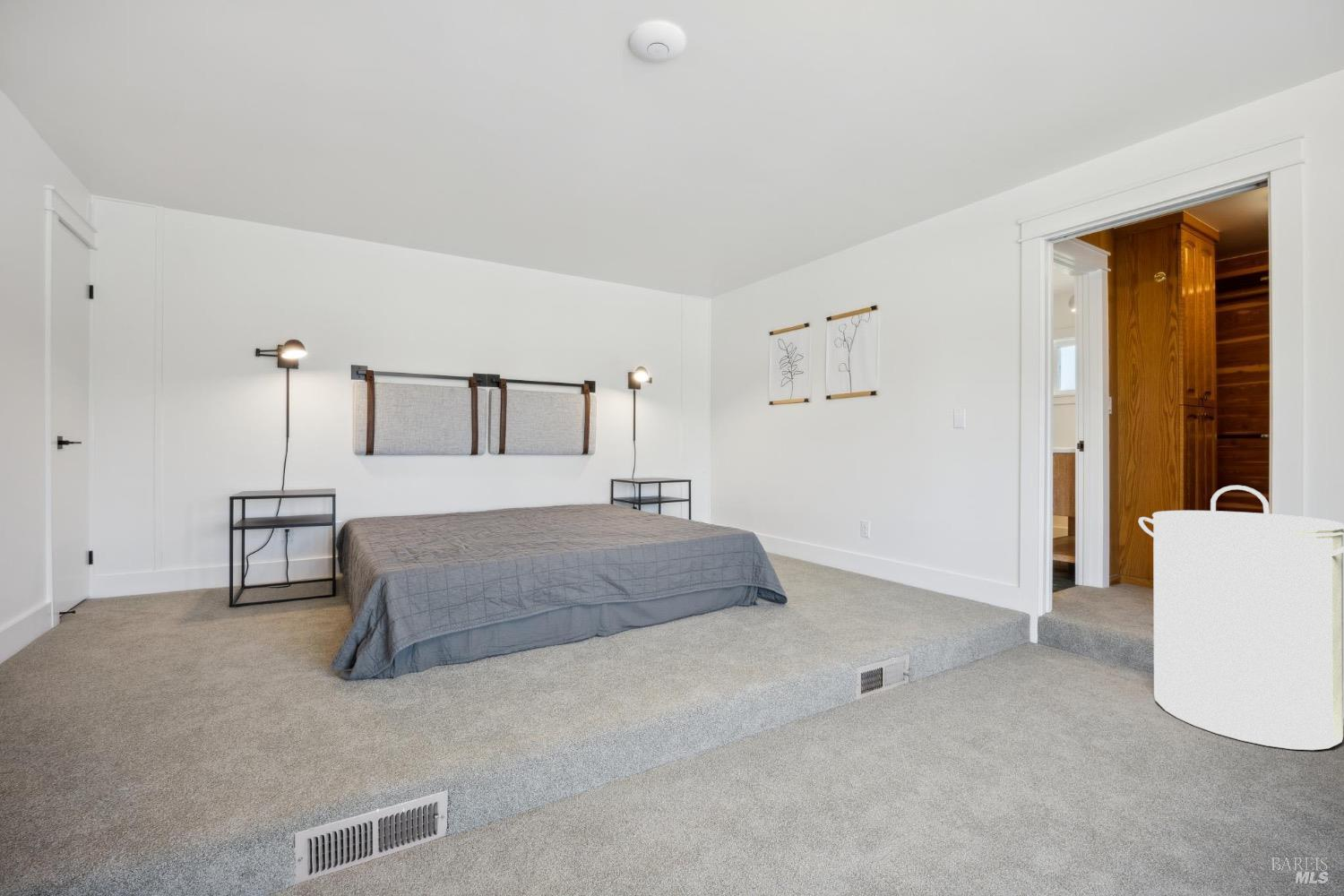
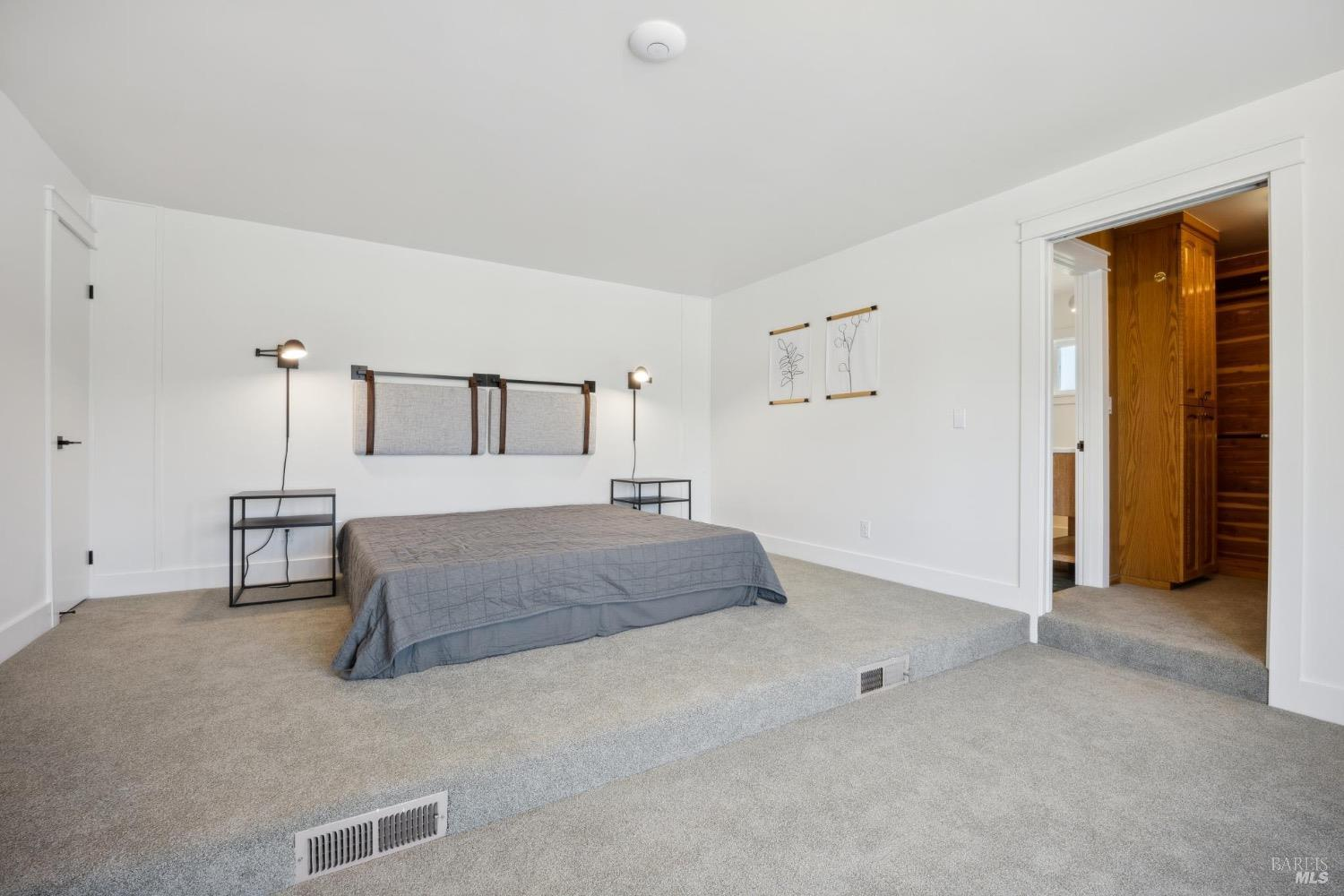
- laundry hamper [1138,485,1344,751]
